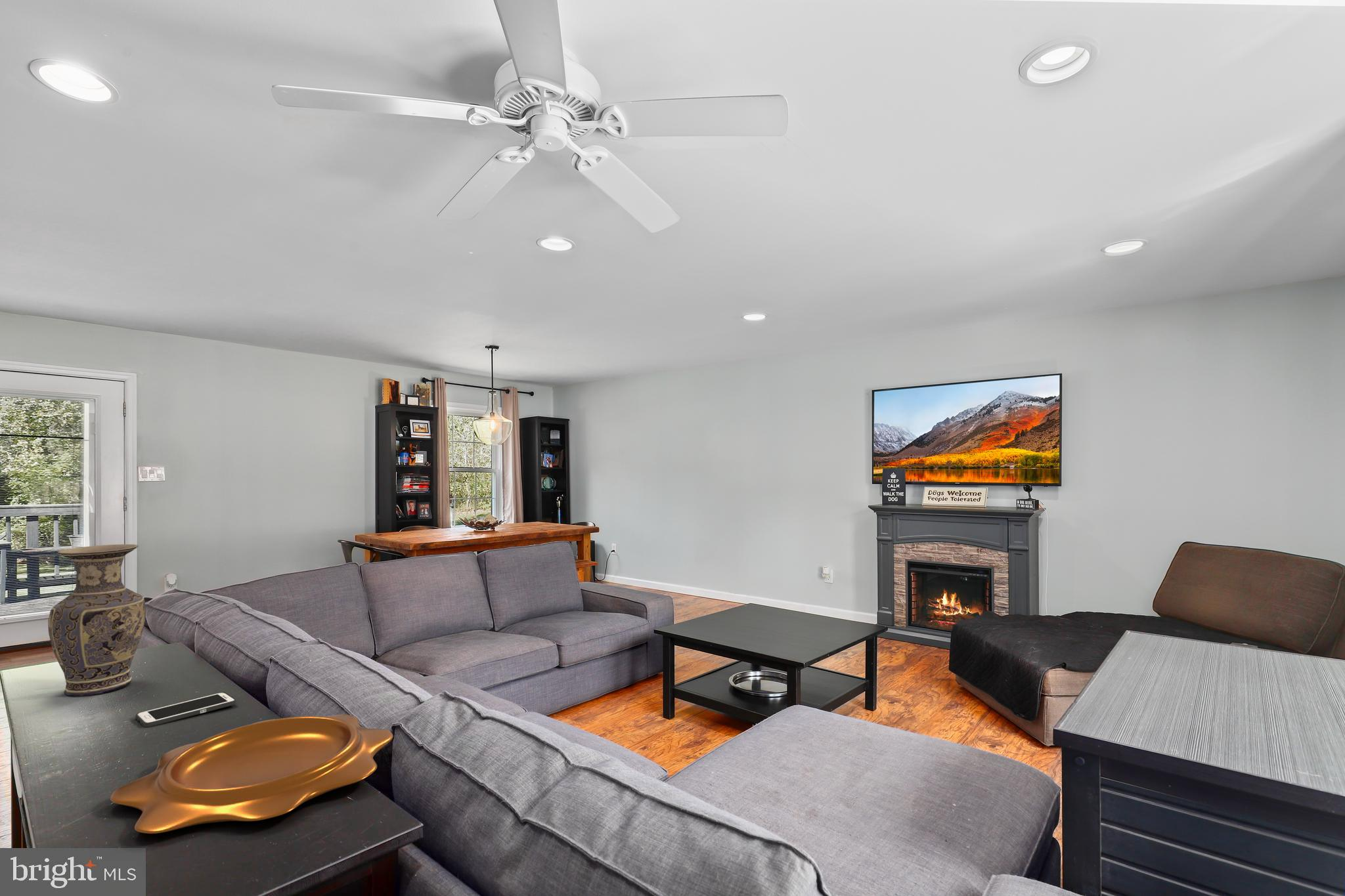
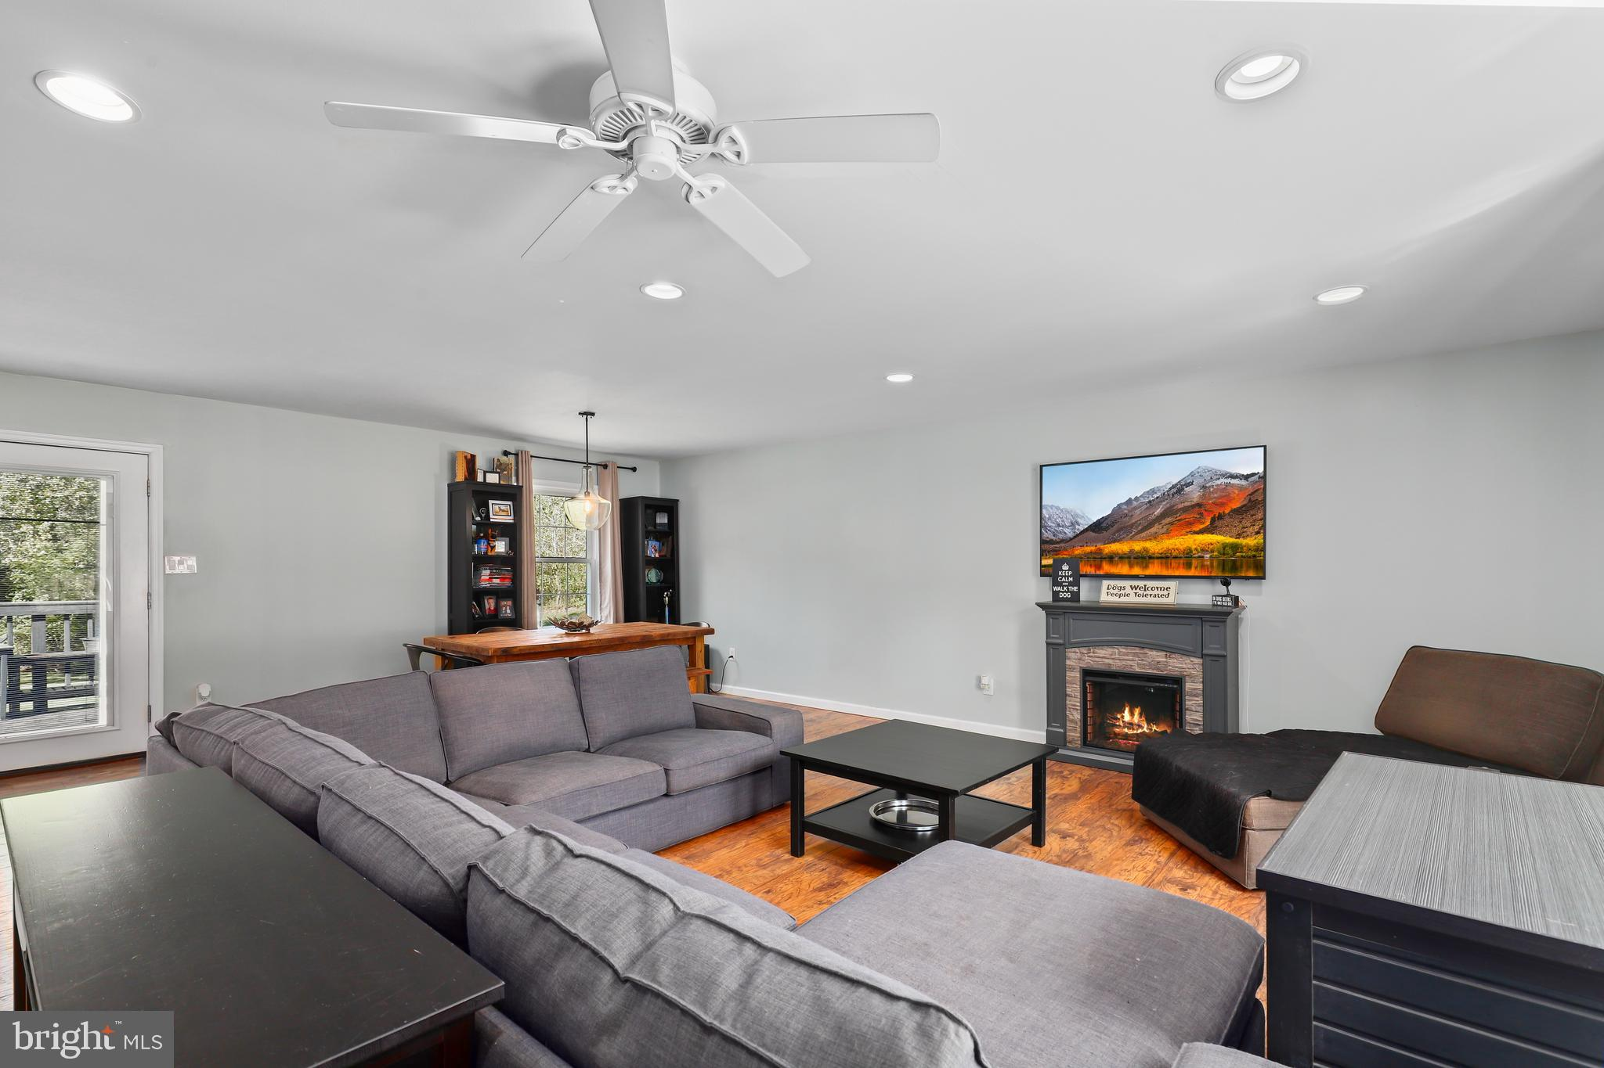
- vase [47,544,146,698]
- decorative bowl [110,714,394,834]
- cell phone [135,691,237,728]
